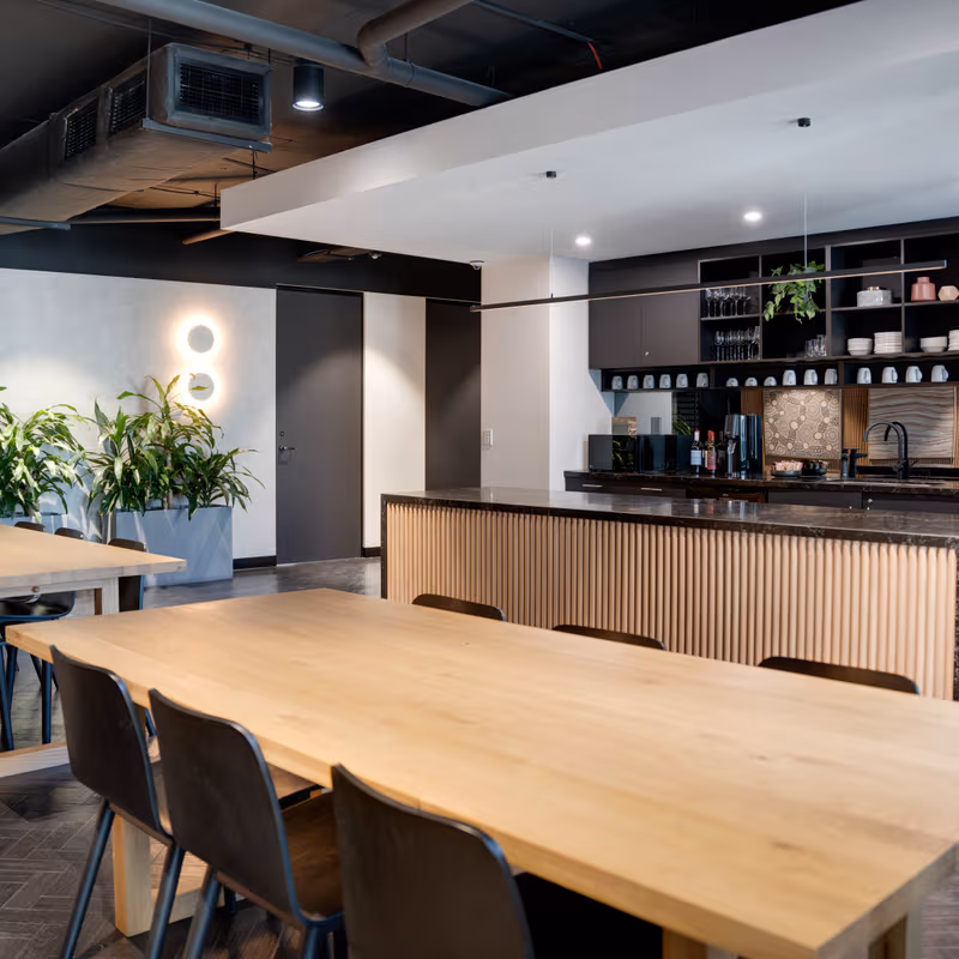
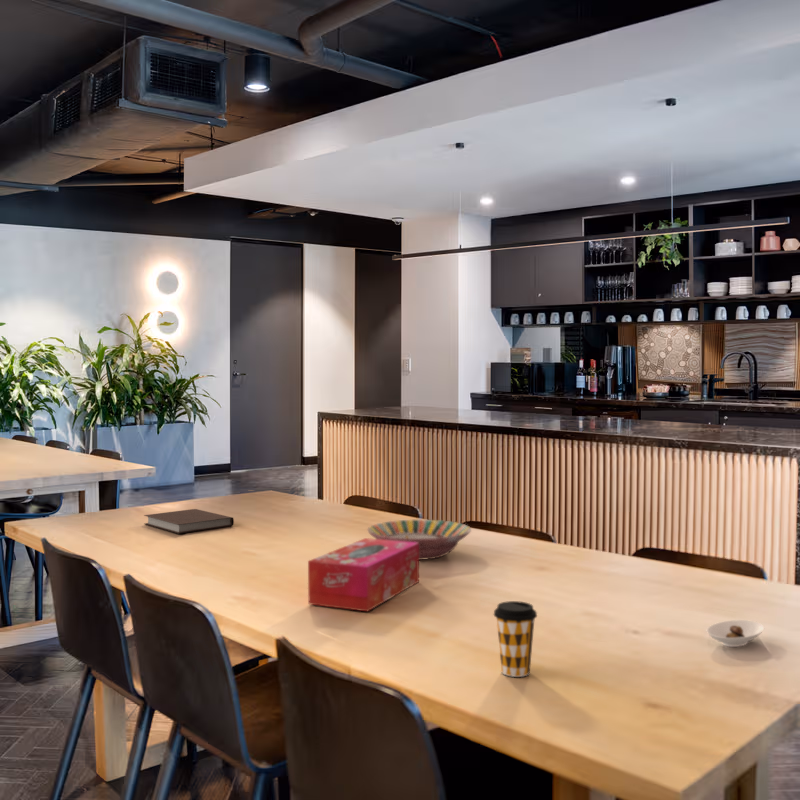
+ notebook [143,508,235,535]
+ tissue box [307,537,420,612]
+ serving bowl [366,519,472,561]
+ coffee cup [493,600,538,678]
+ saucer [706,619,765,648]
